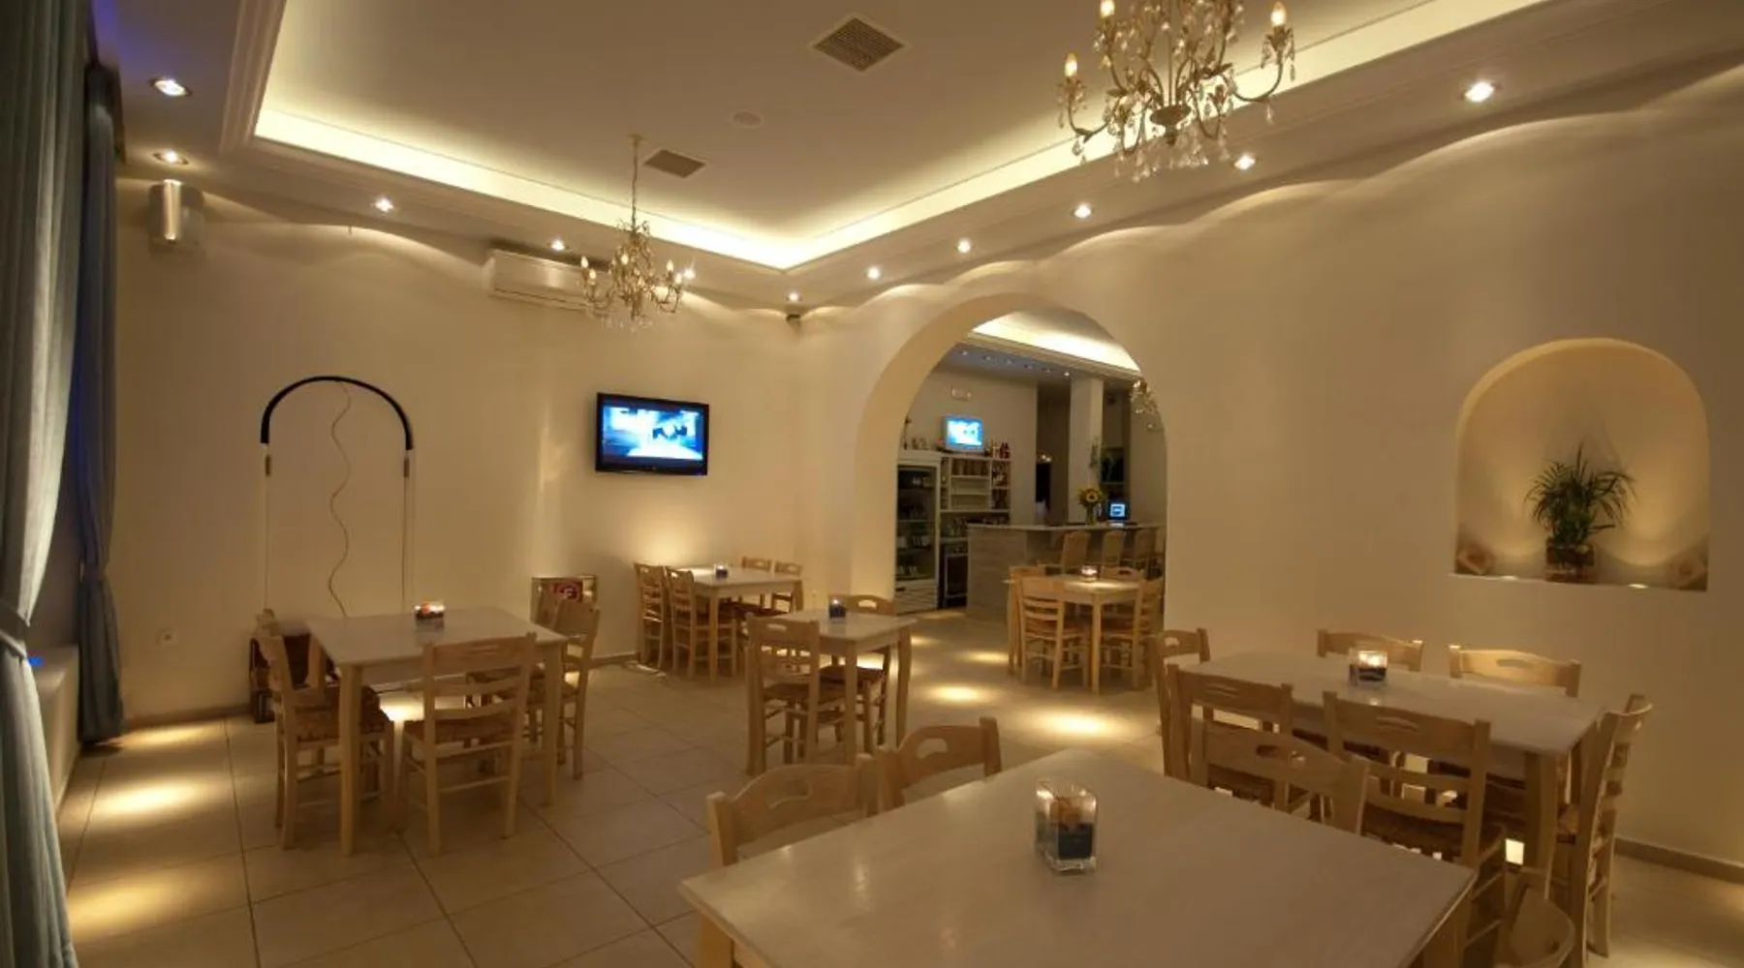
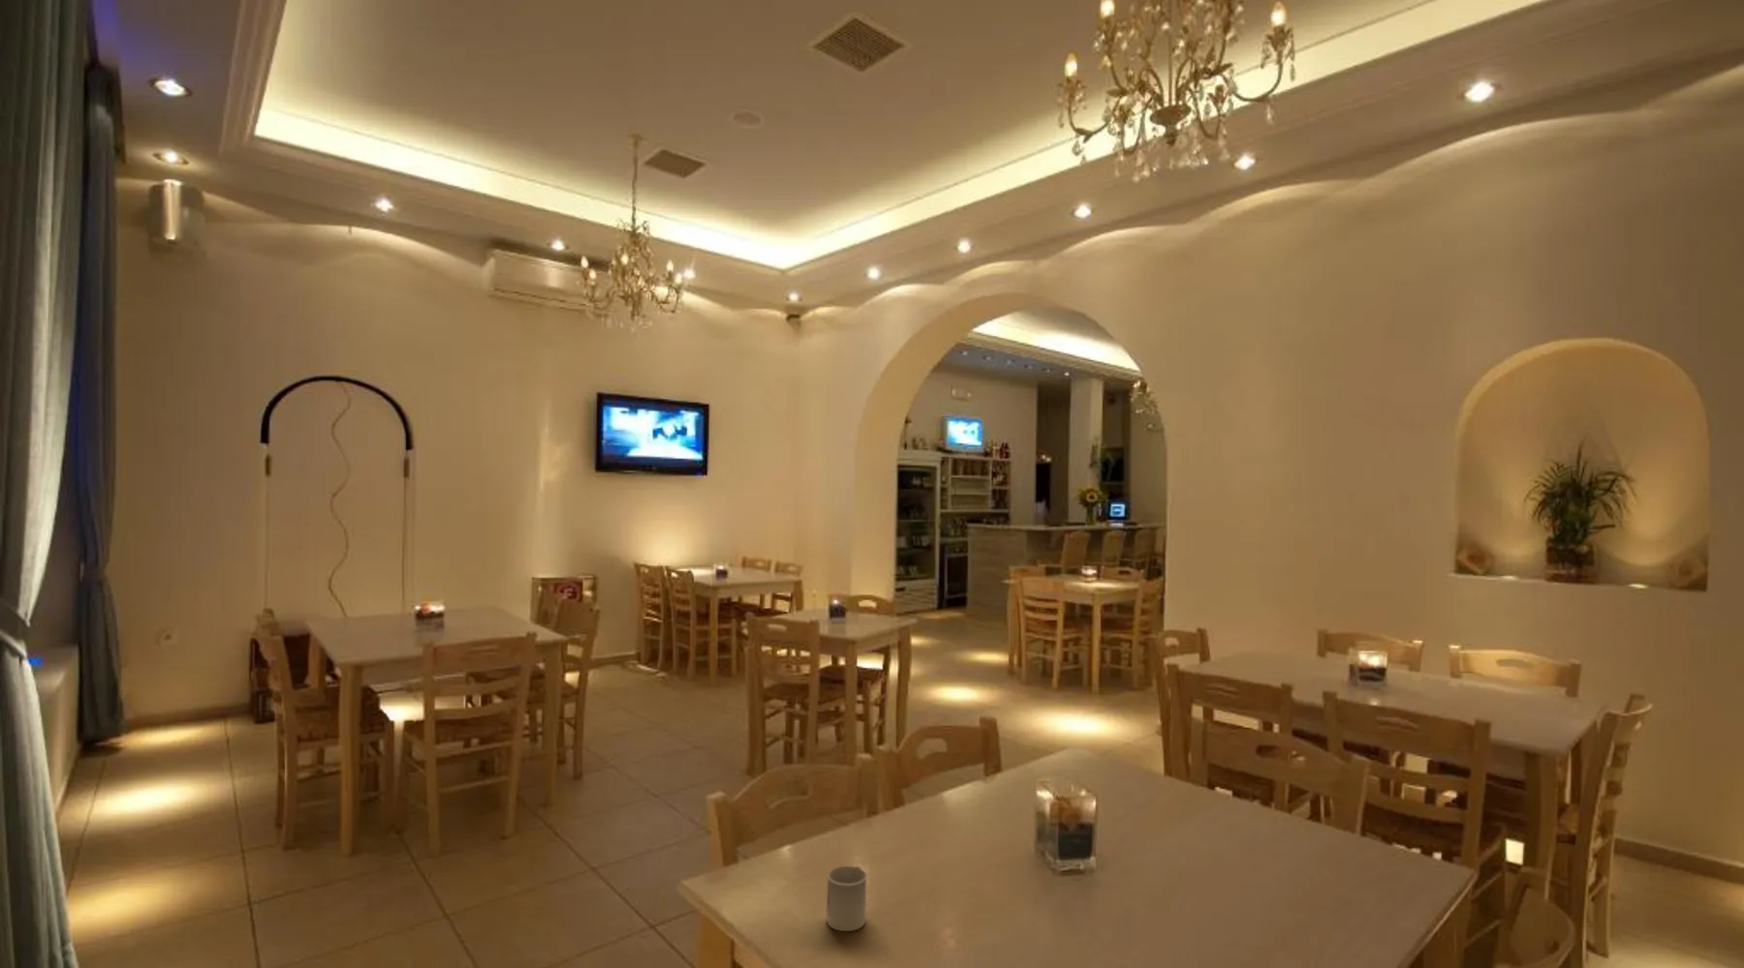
+ cup [825,865,867,932]
